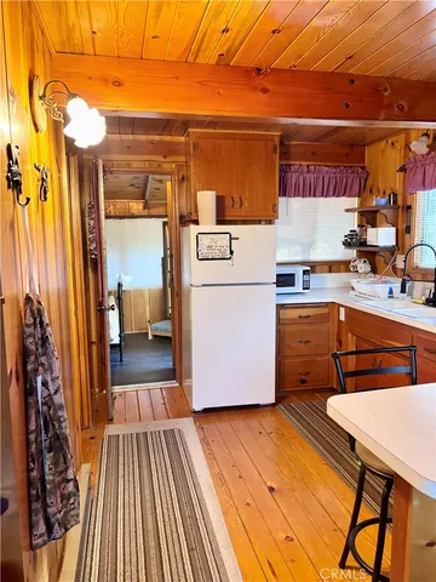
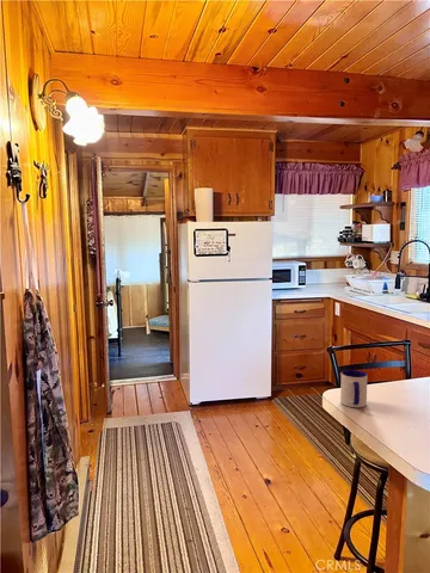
+ mug [339,369,368,408]
